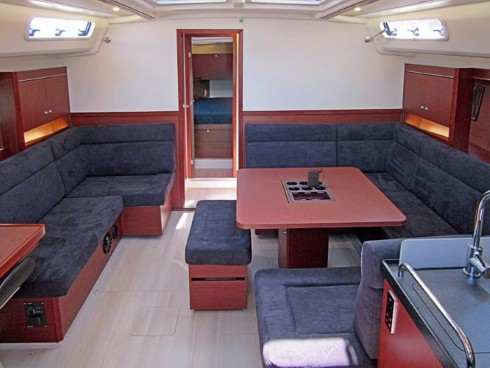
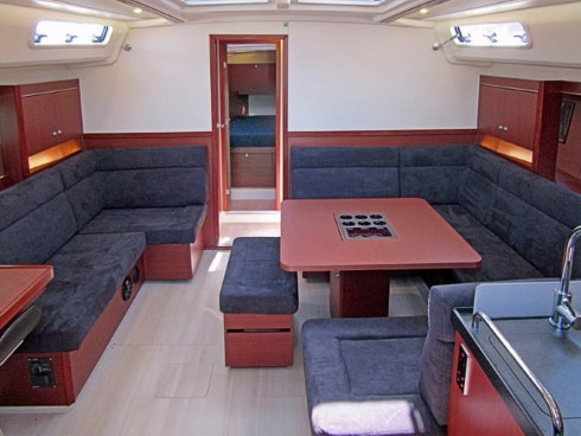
- beer stein [306,167,325,188]
